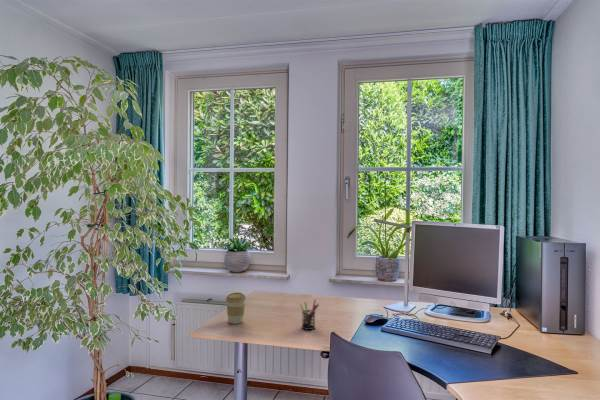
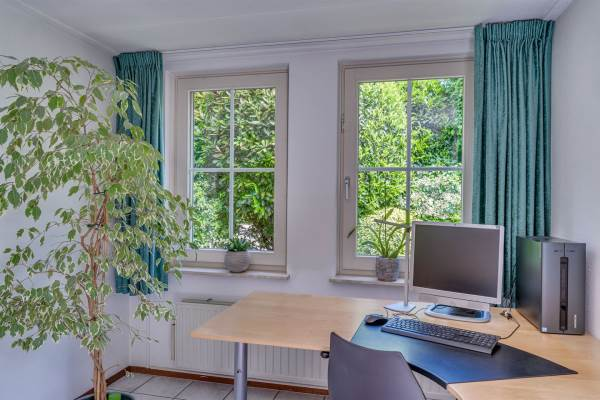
- coffee cup [225,291,247,325]
- pen holder [299,298,320,331]
